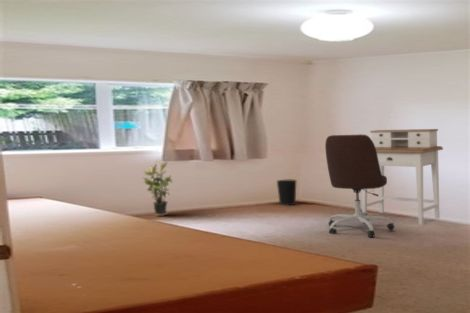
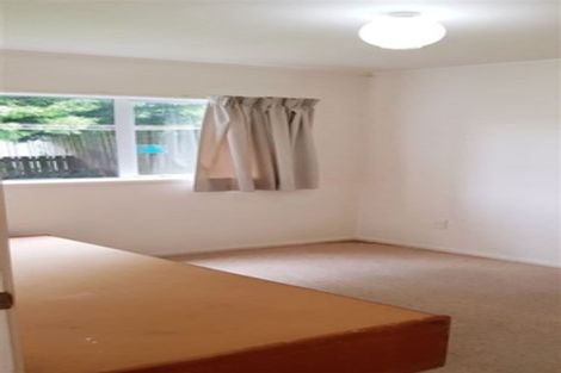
- office chair [324,133,396,238]
- desk [361,128,444,225]
- wastebasket [276,179,298,206]
- potted plant [142,160,173,217]
